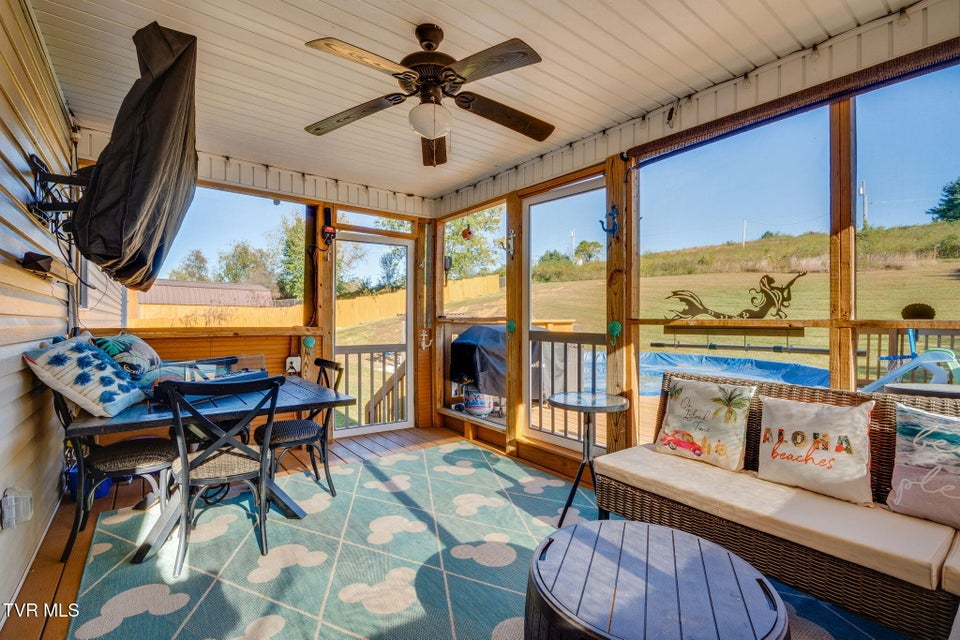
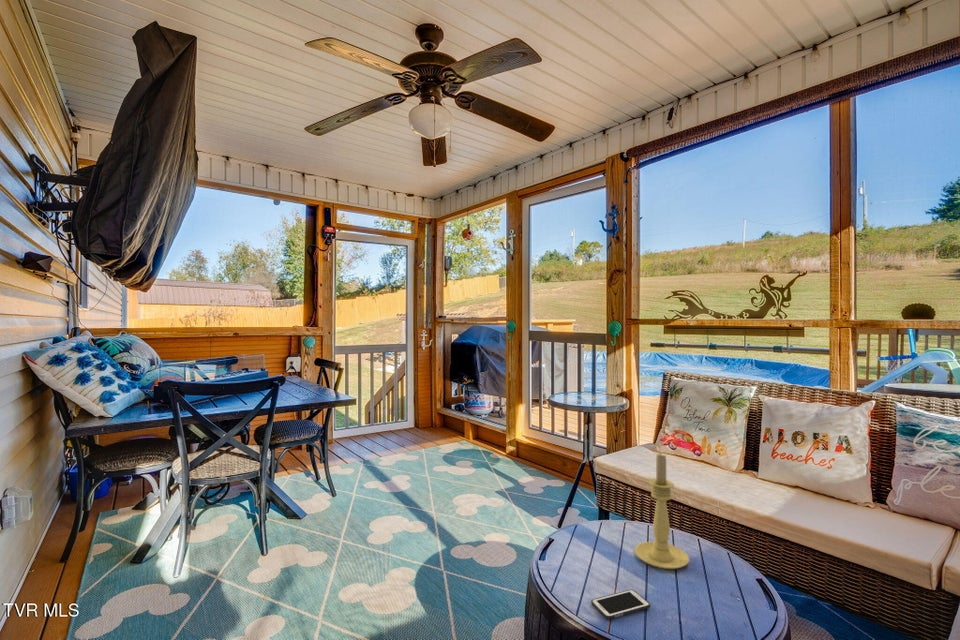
+ cell phone [590,589,651,620]
+ candle holder [634,452,690,570]
